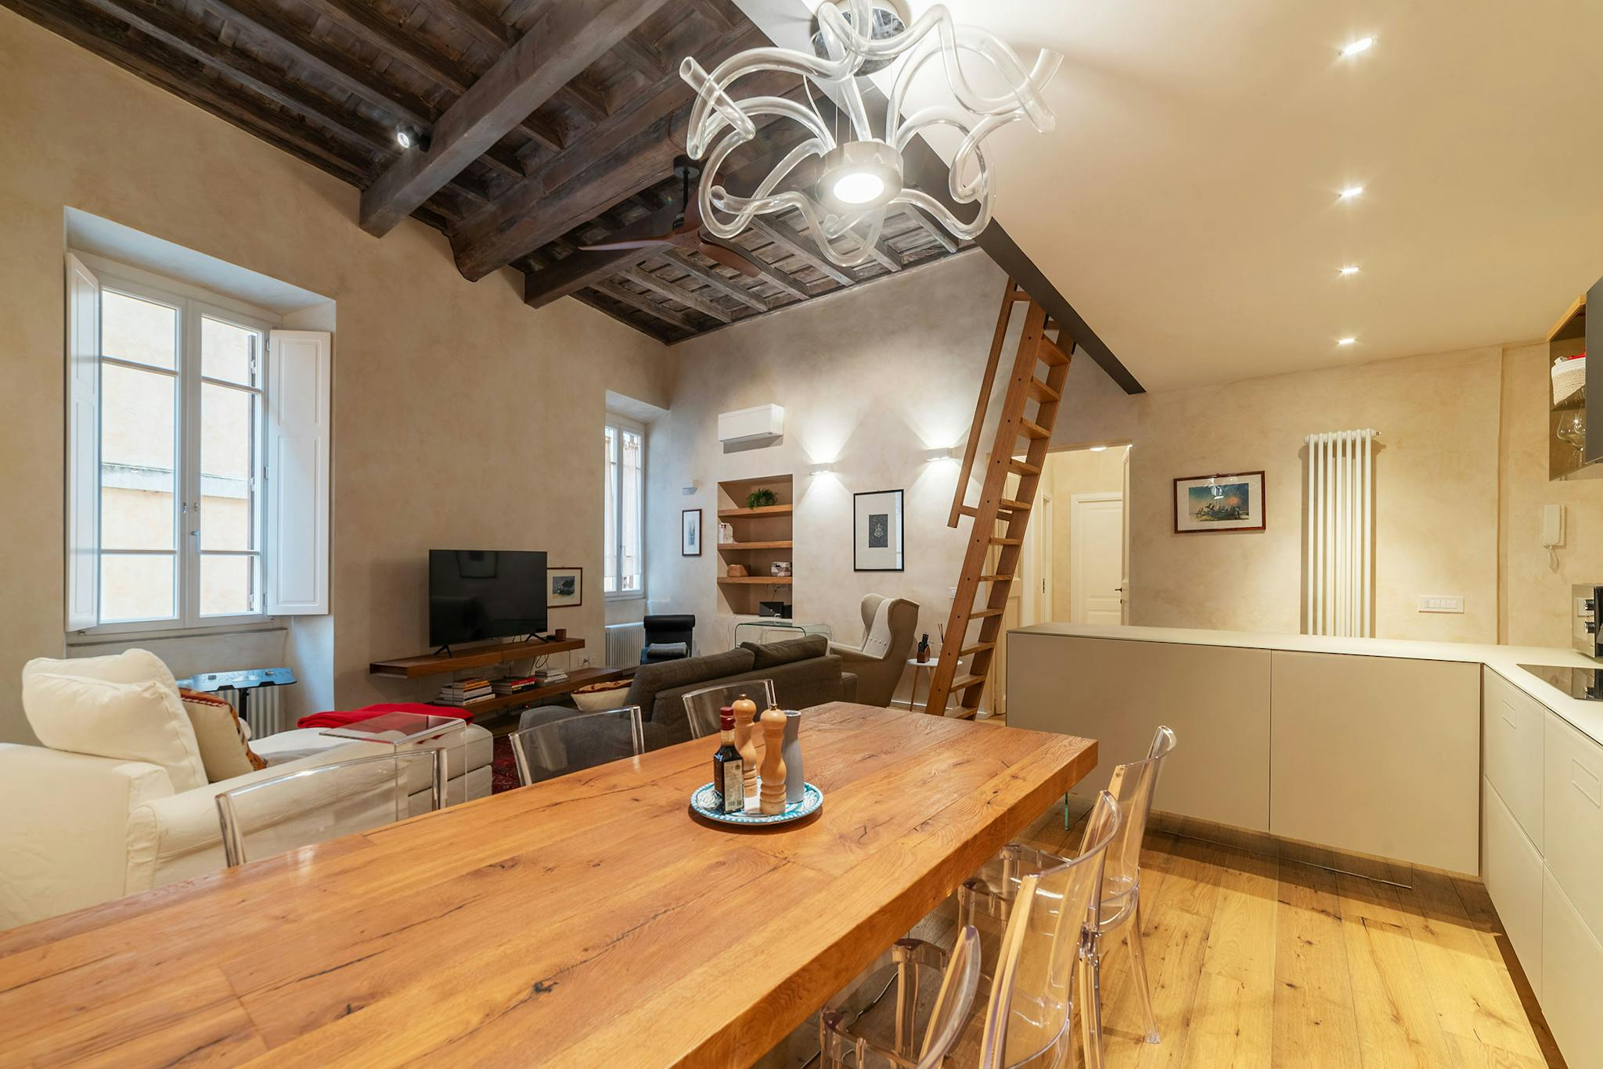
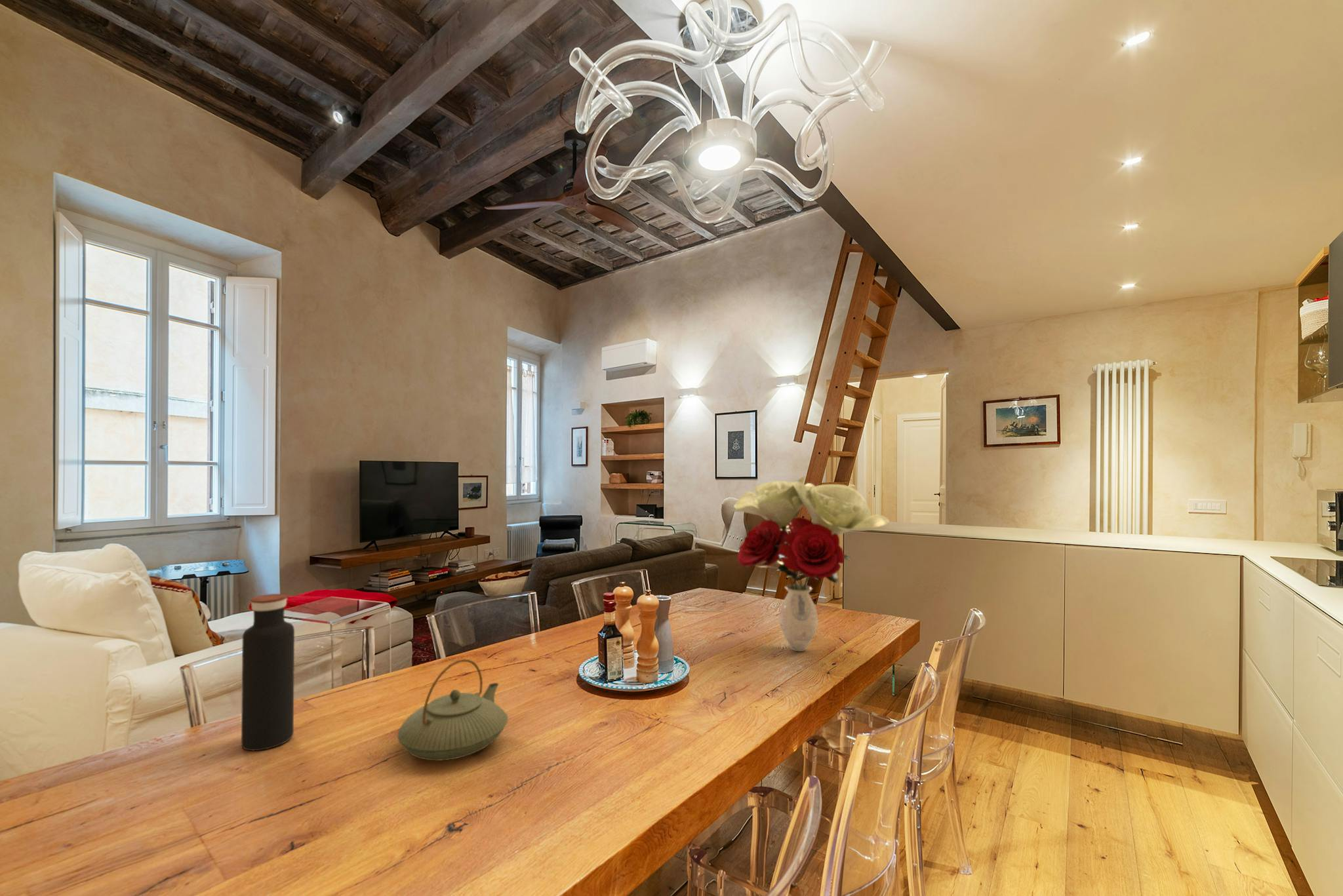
+ teapot [397,659,509,762]
+ water bottle [241,593,295,751]
+ flower bouquet [732,475,890,652]
